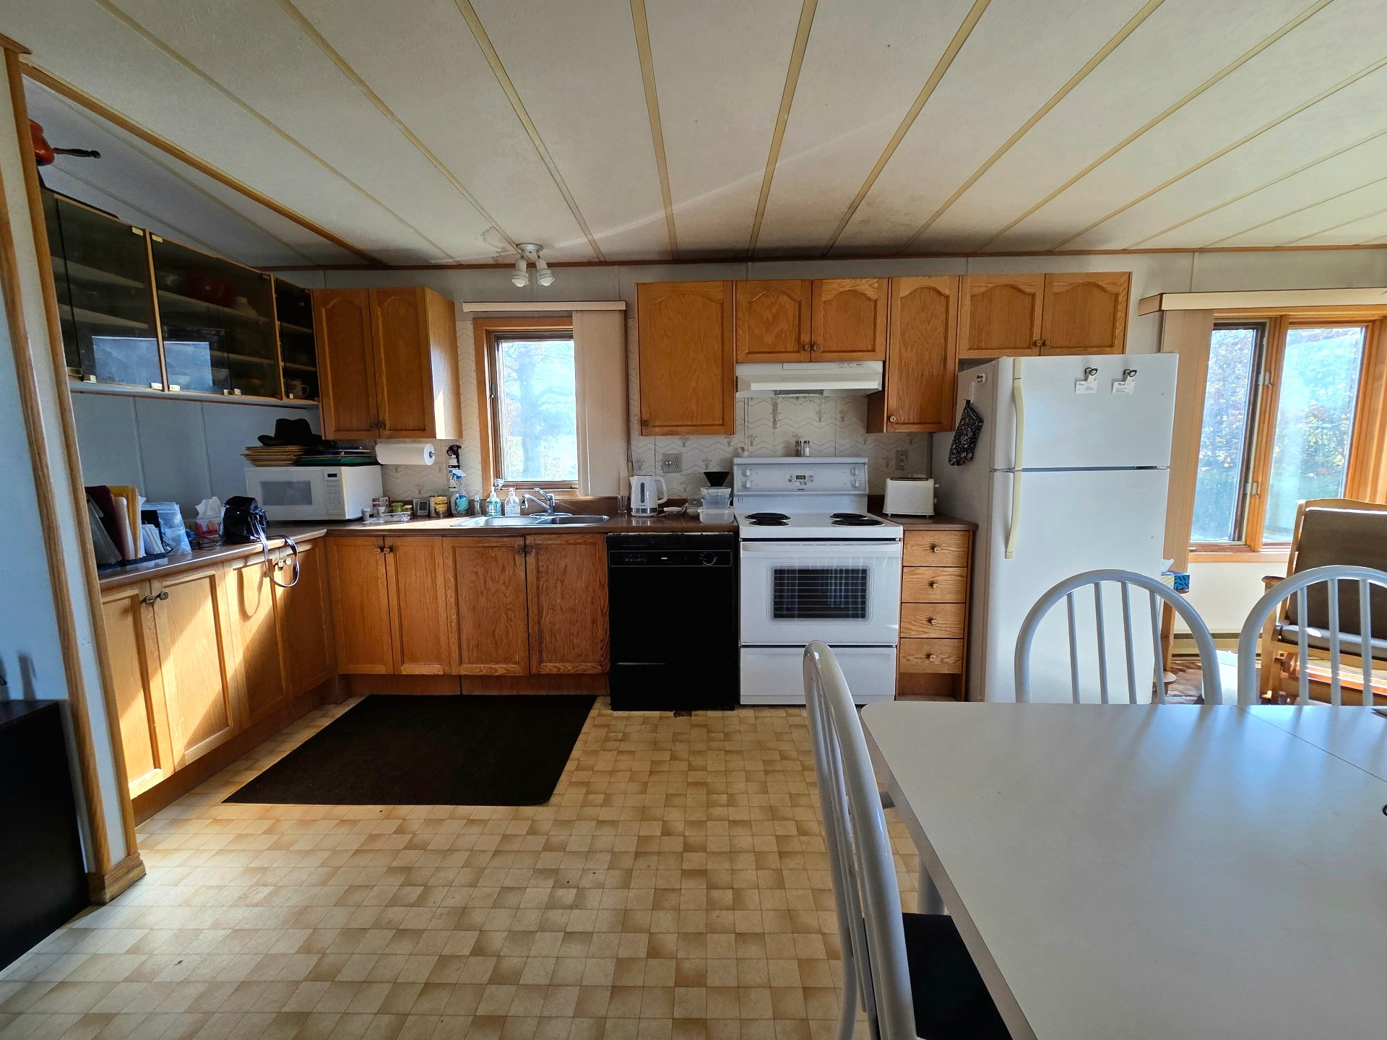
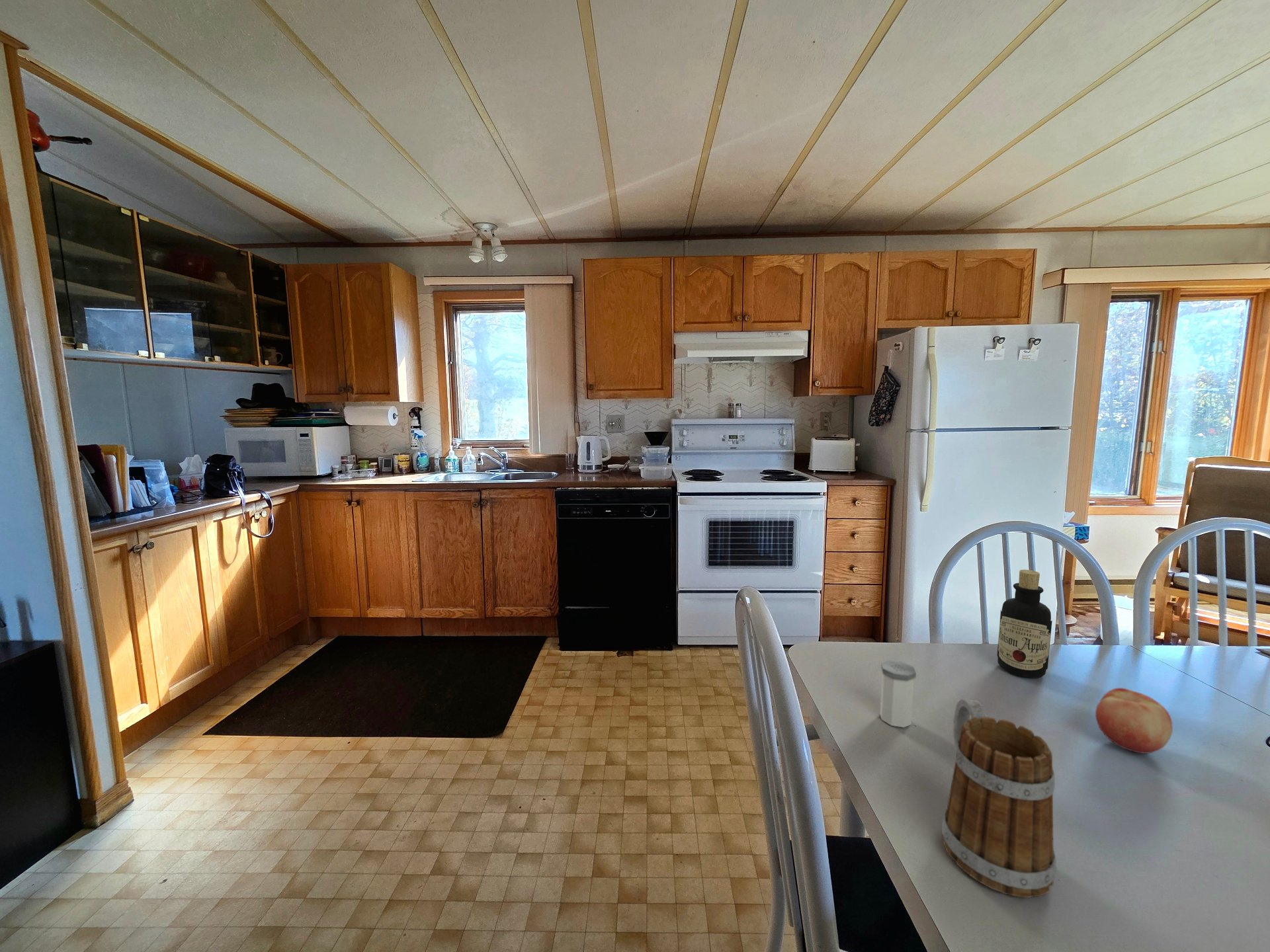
+ bottle [996,569,1053,678]
+ mug [941,699,1057,898]
+ salt shaker [880,660,917,729]
+ fruit [1095,687,1173,754]
